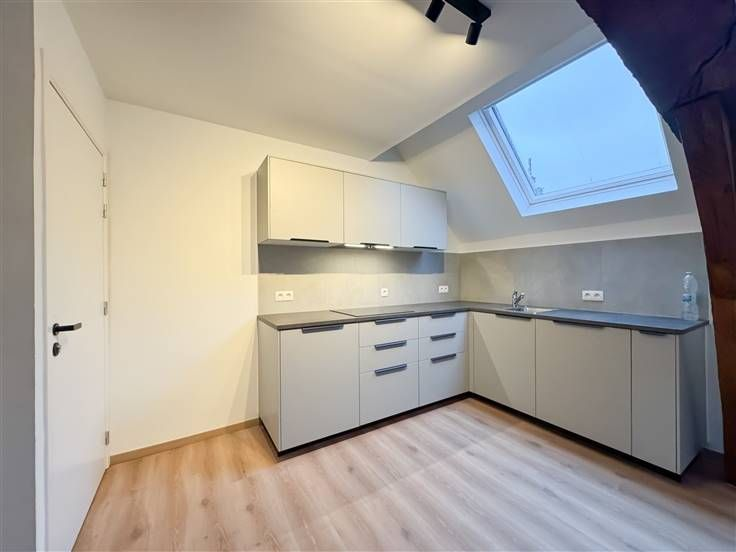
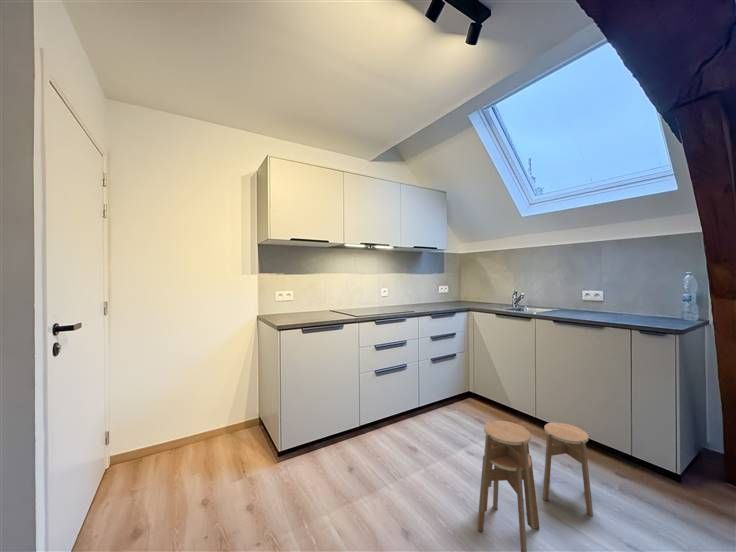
+ stool [476,420,594,552]
